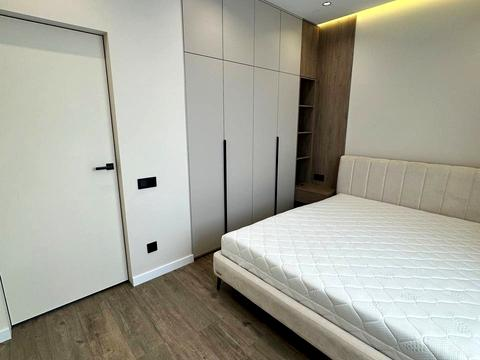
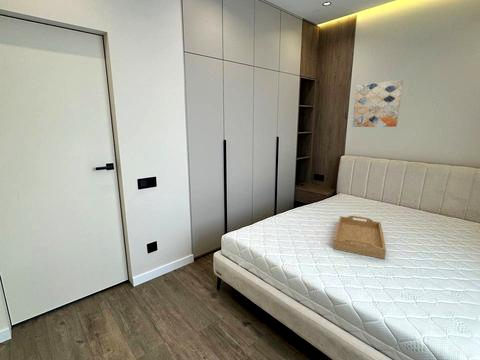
+ wall art [352,79,404,128]
+ serving tray [332,215,387,260]
